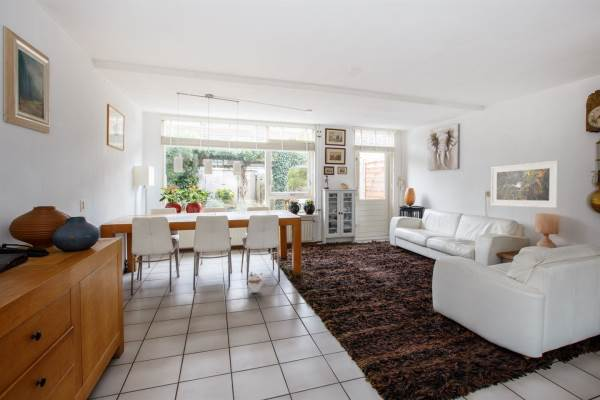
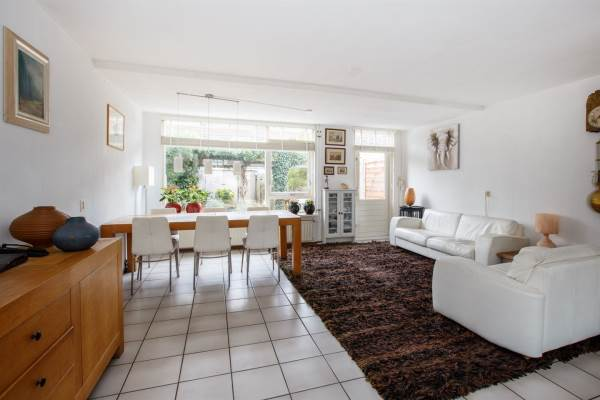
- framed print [490,159,560,209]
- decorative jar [246,271,268,294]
